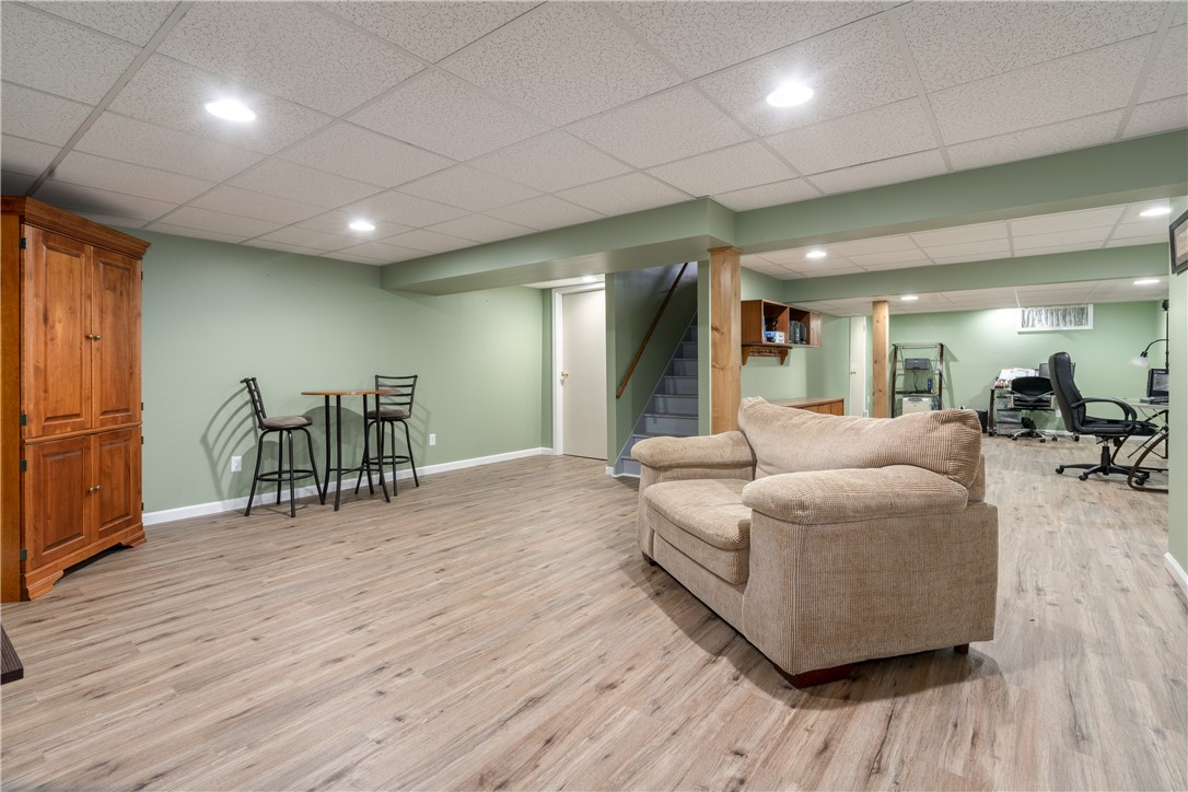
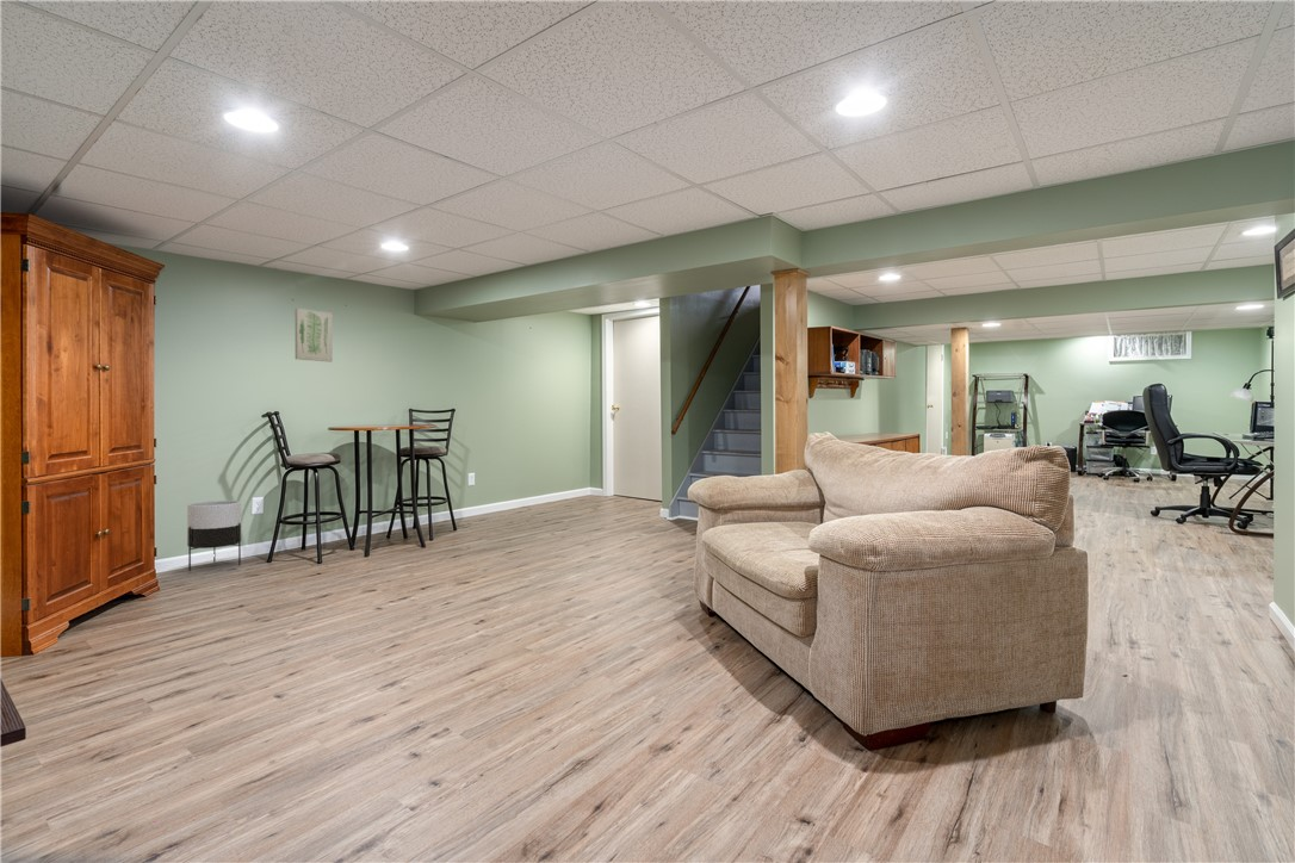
+ wall art [295,308,334,364]
+ planter [186,499,242,572]
